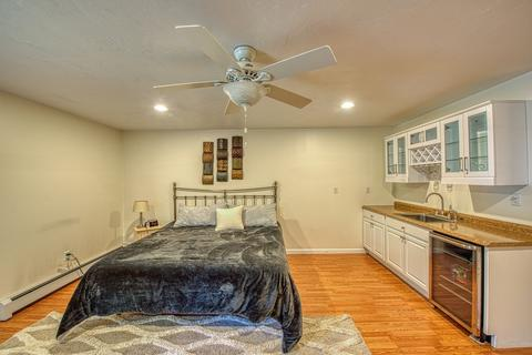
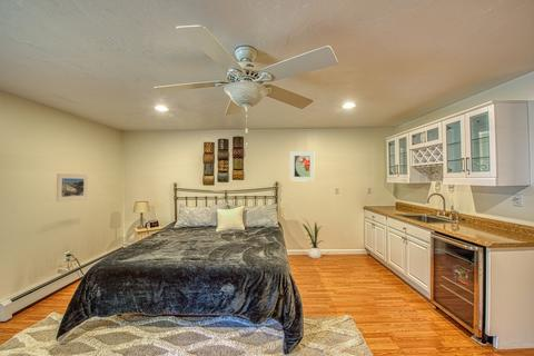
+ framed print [56,172,89,204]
+ house plant [300,217,326,259]
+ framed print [289,150,315,182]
